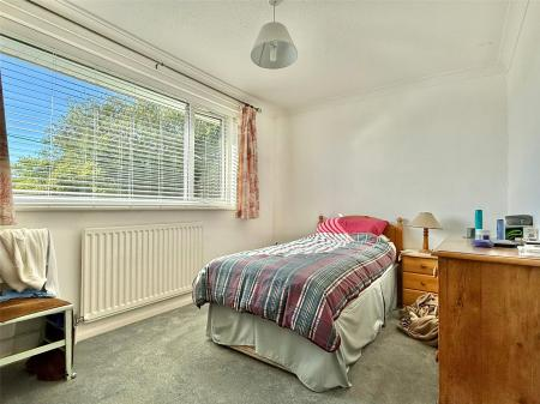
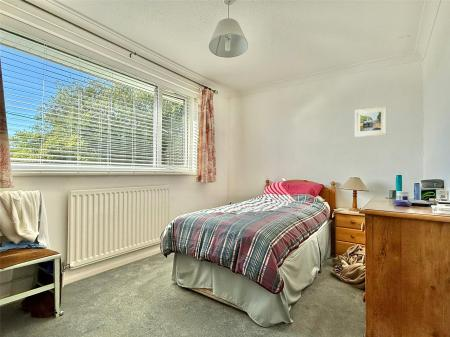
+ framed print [354,105,388,138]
